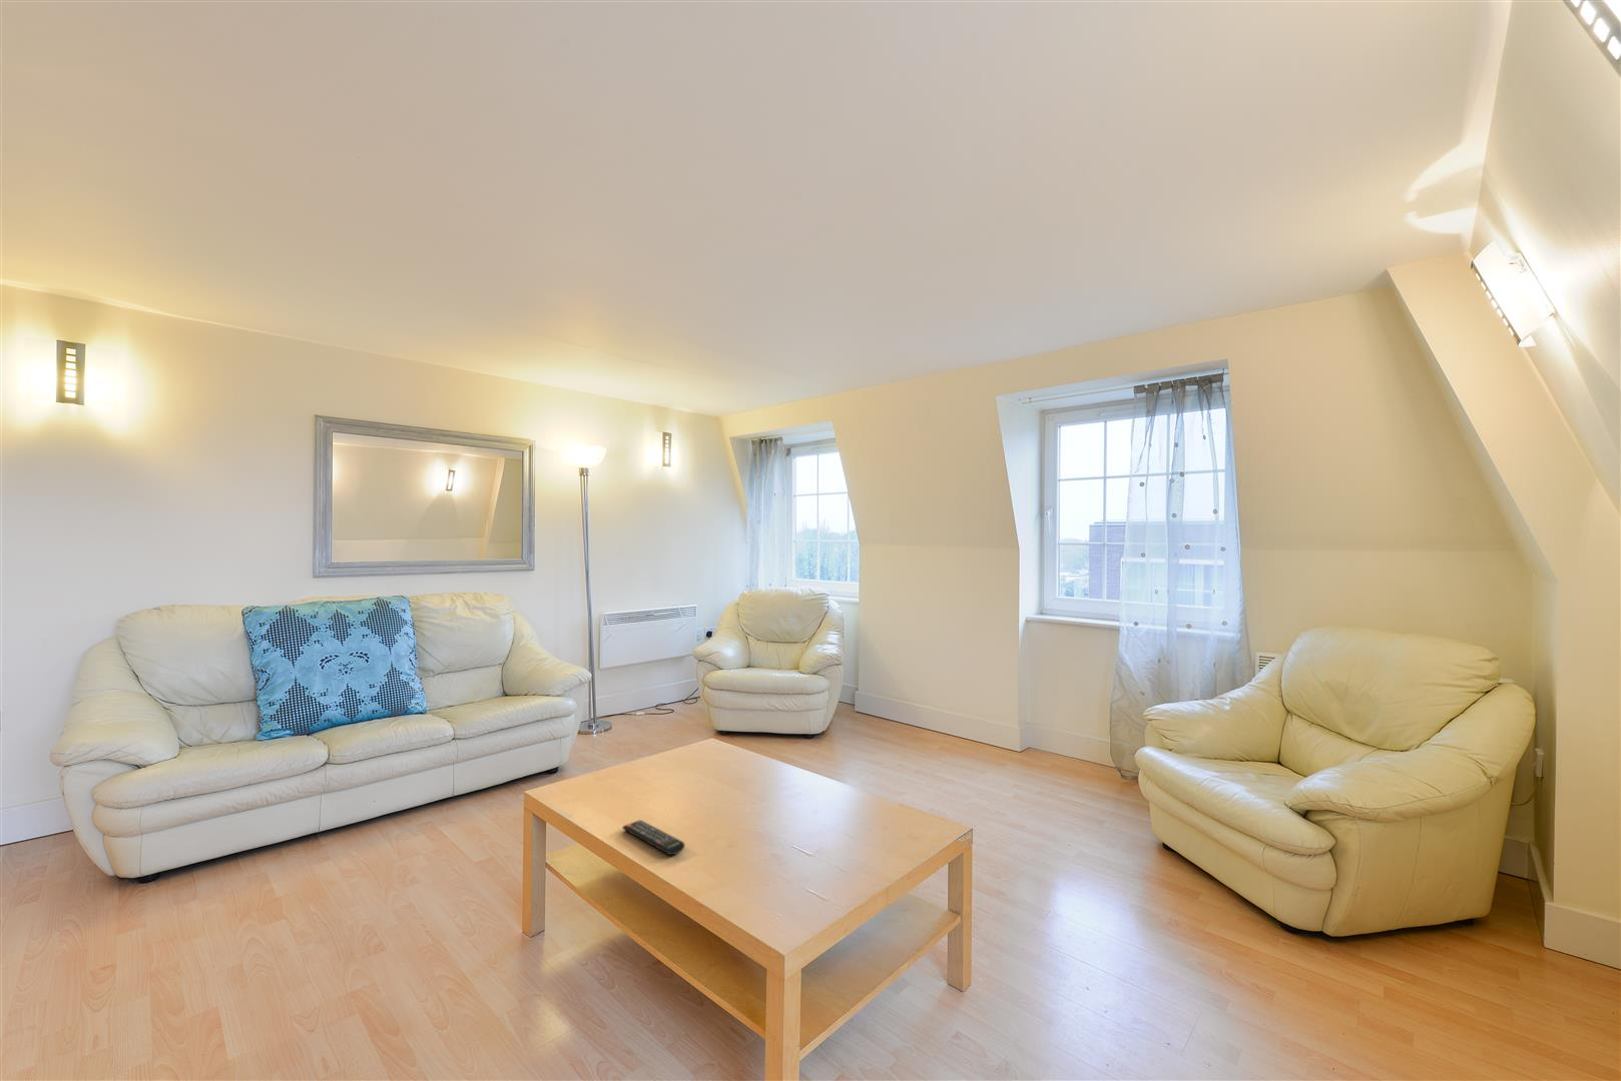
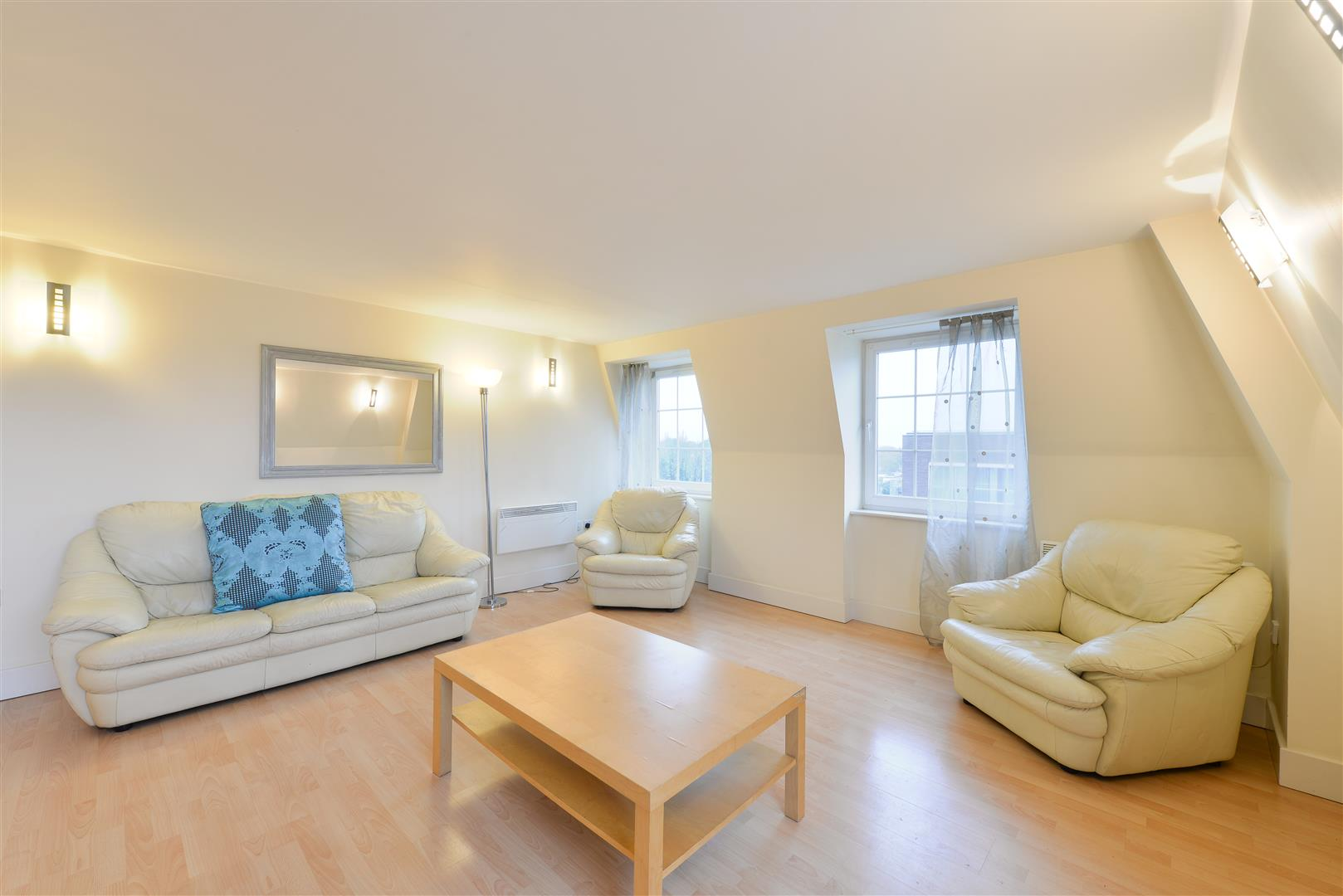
- remote control [622,819,687,855]
